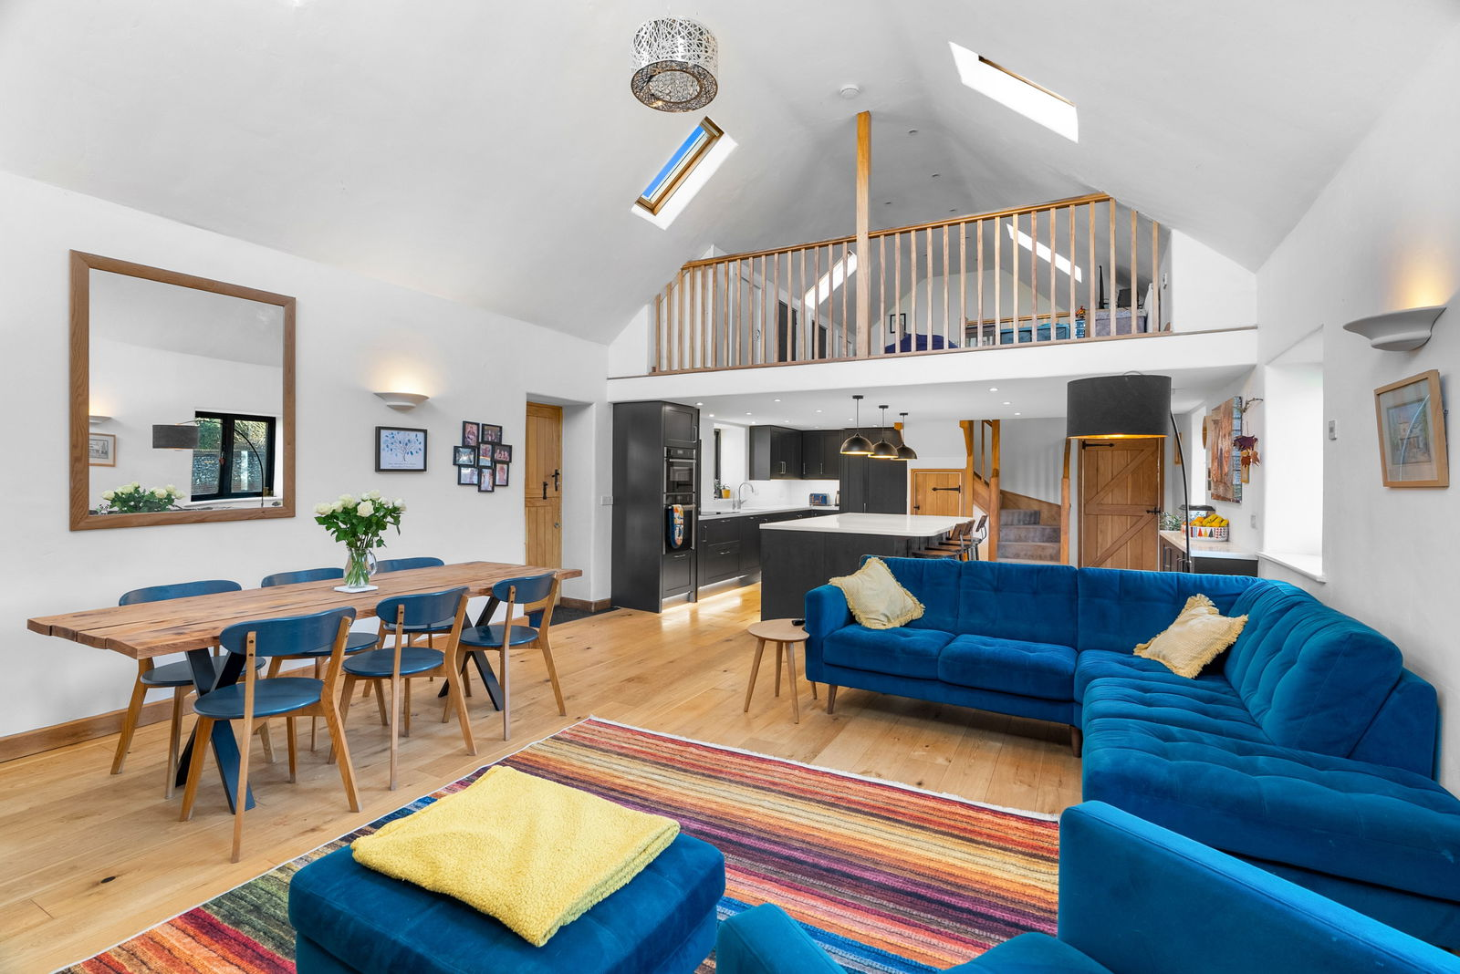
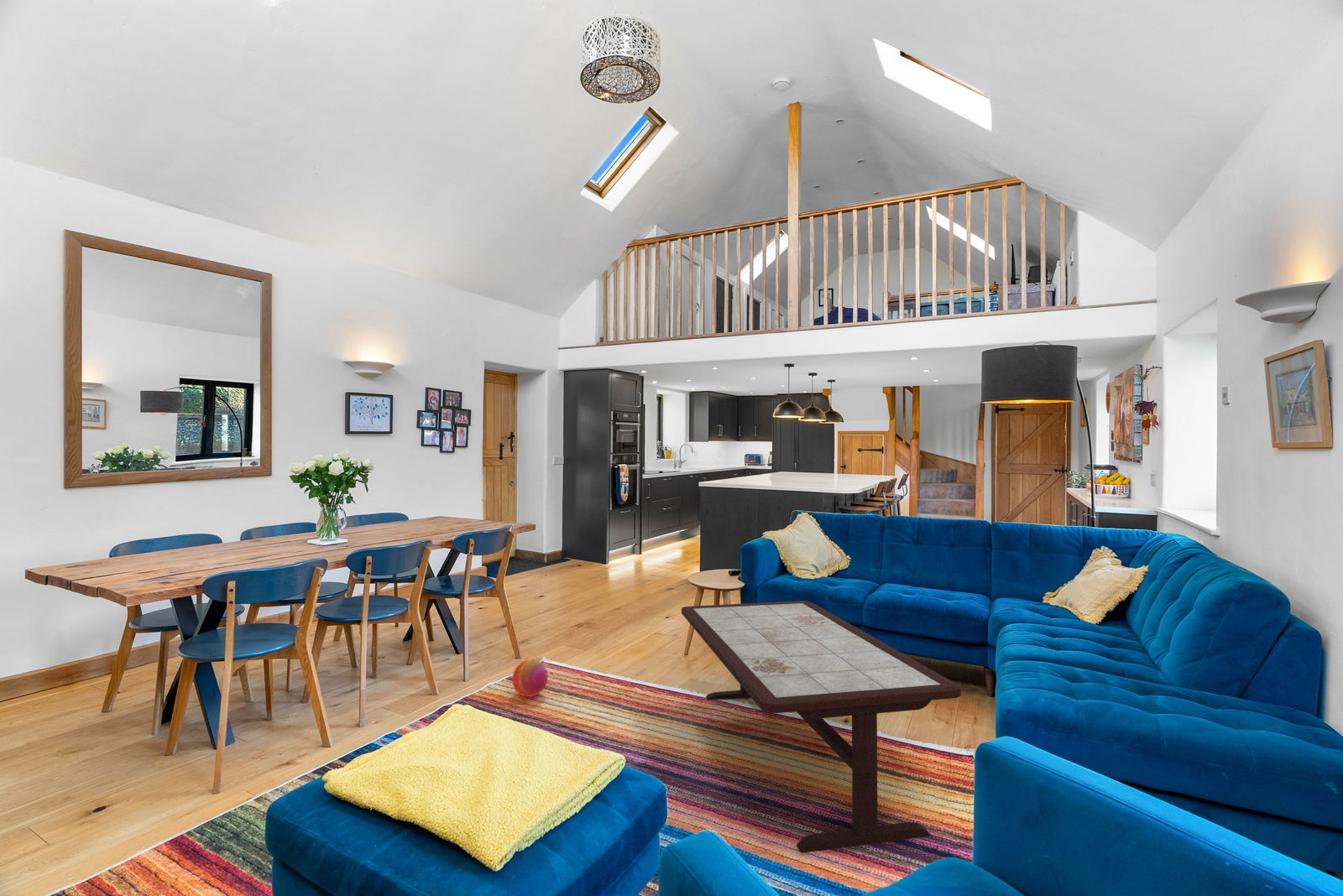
+ coffee table [681,600,962,854]
+ ball [511,659,549,698]
